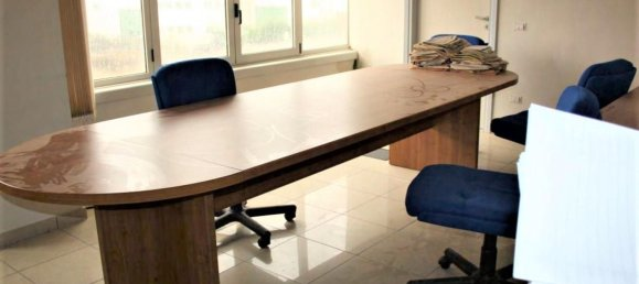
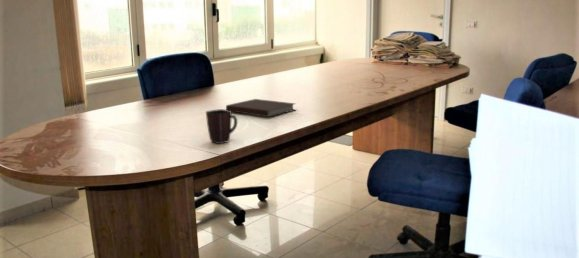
+ mug [205,108,238,145]
+ notebook [225,98,297,118]
